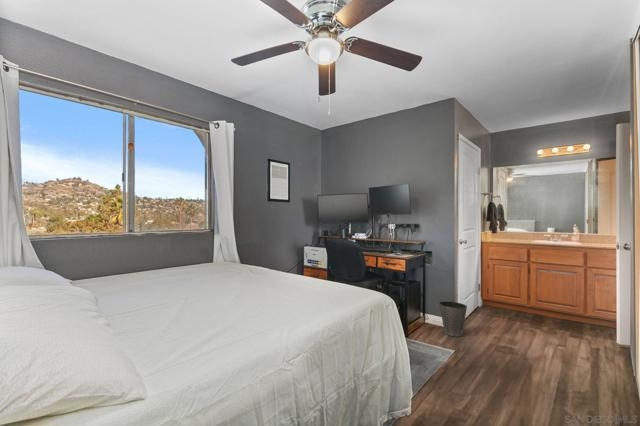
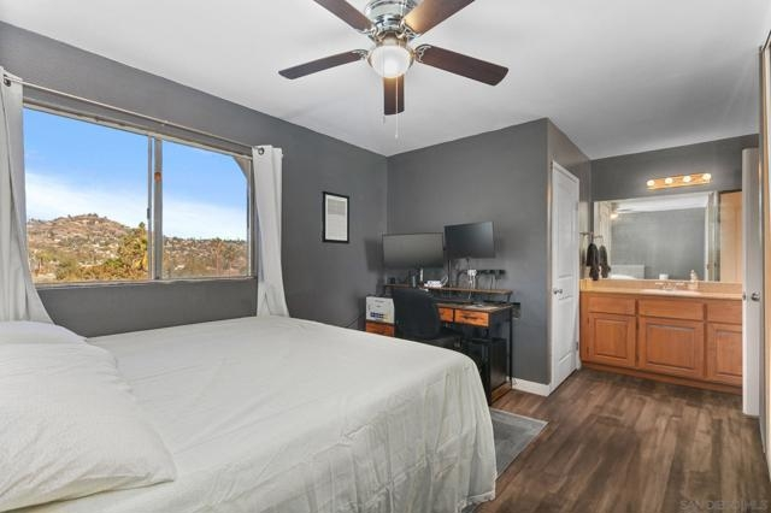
- waste basket [438,300,468,338]
